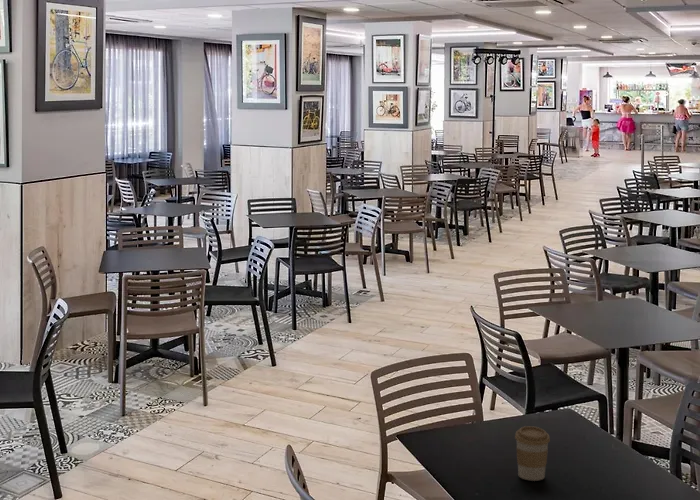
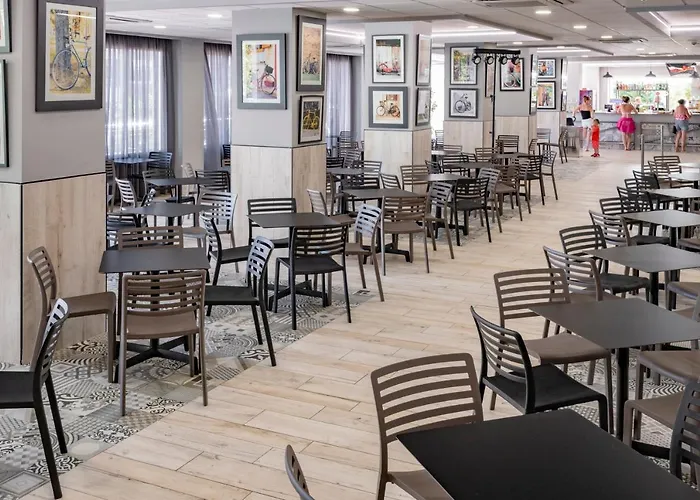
- coffee cup [514,425,551,482]
